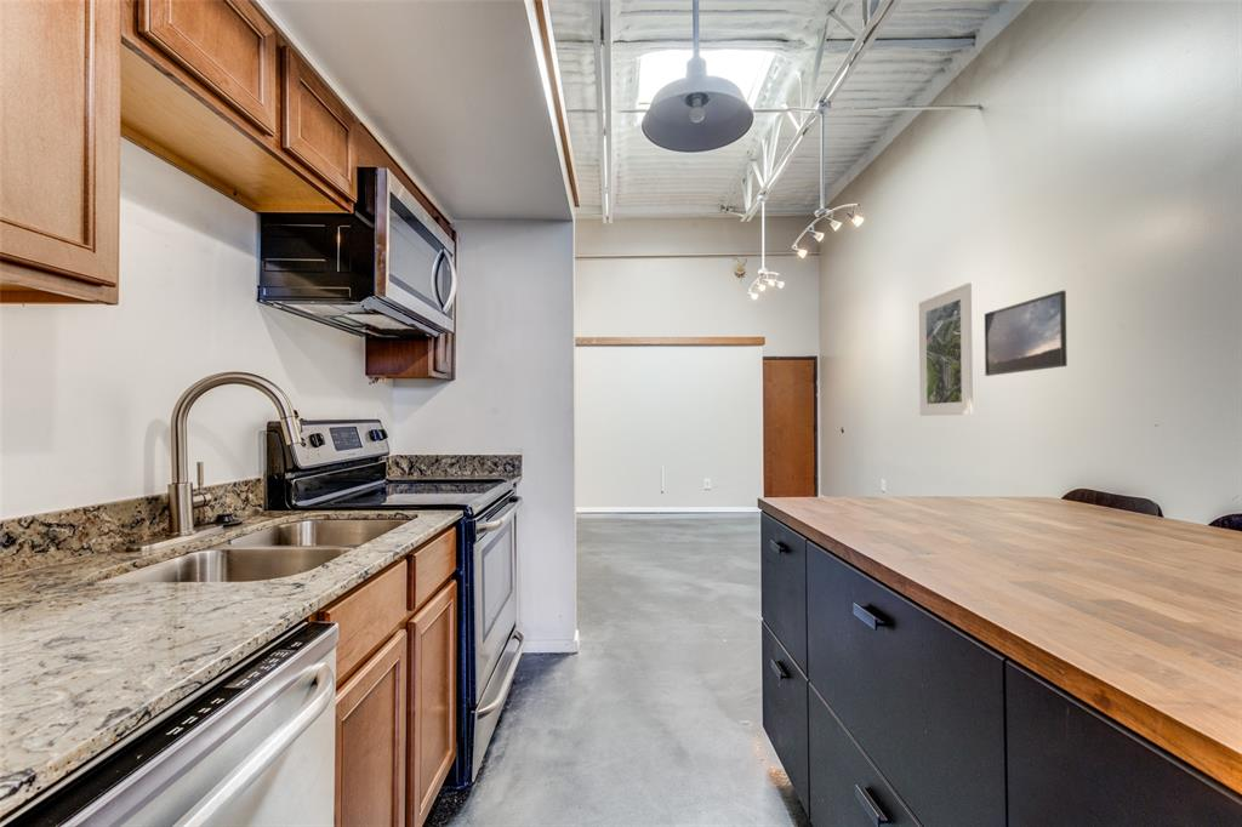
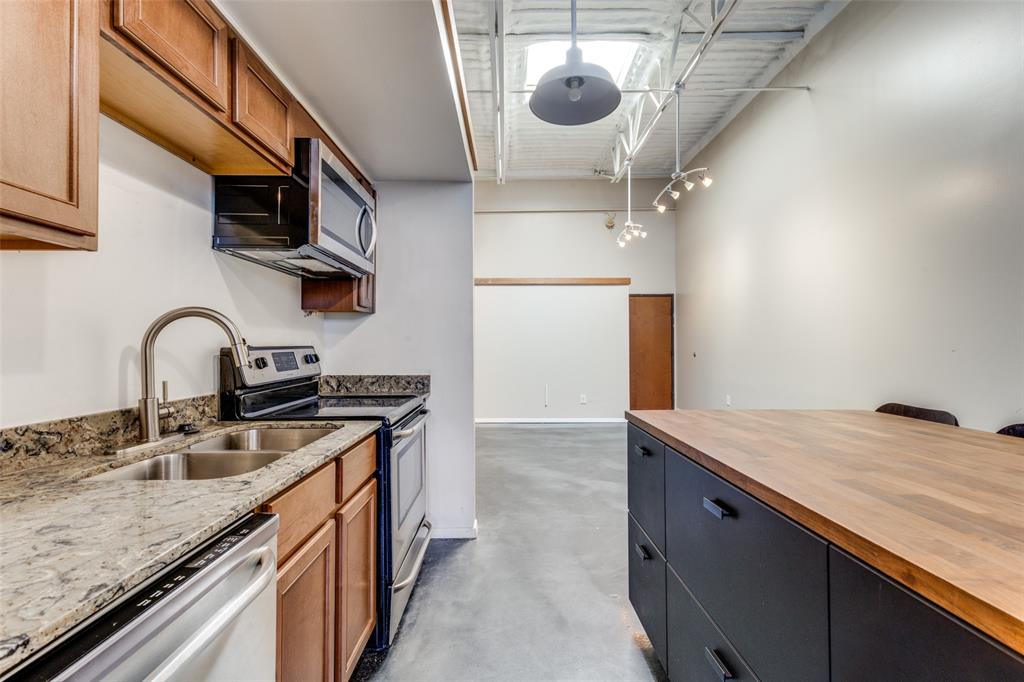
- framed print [984,290,1069,377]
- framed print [918,281,974,417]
